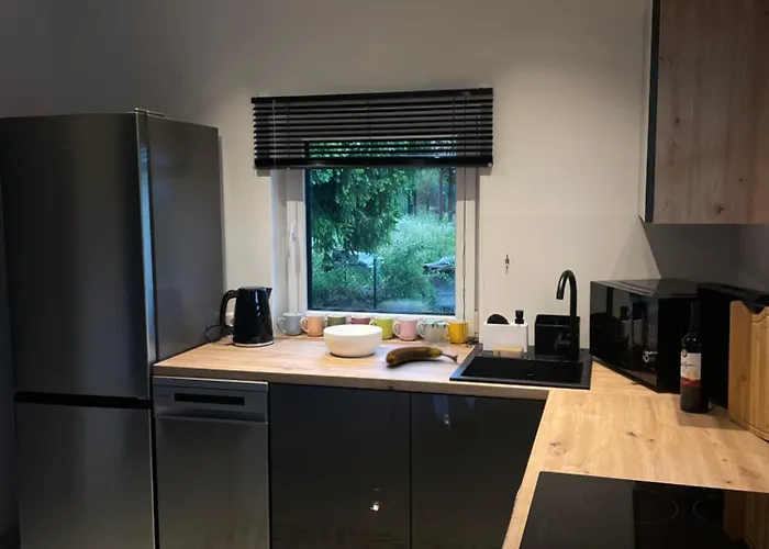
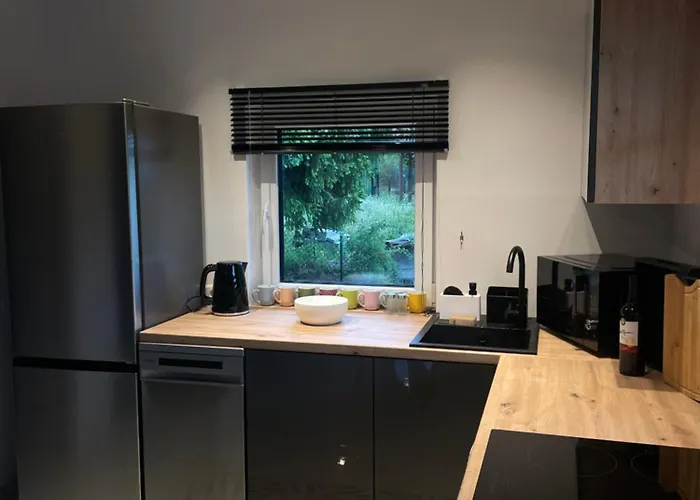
- banana [384,345,459,366]
